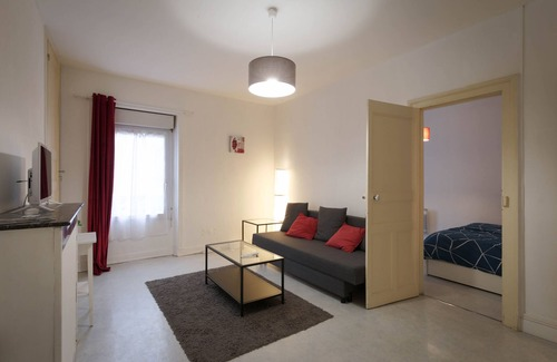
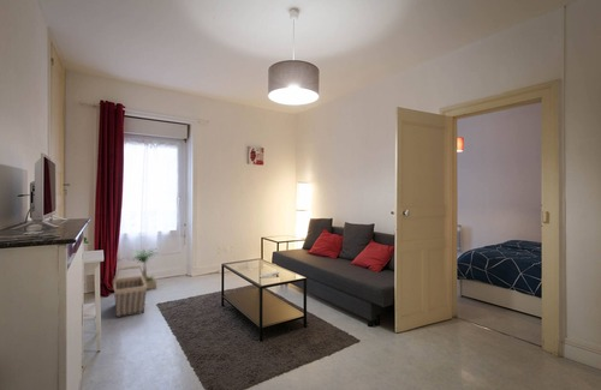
+ basket [112,264,148,319]
+ potted plant [132,247,160,290]
